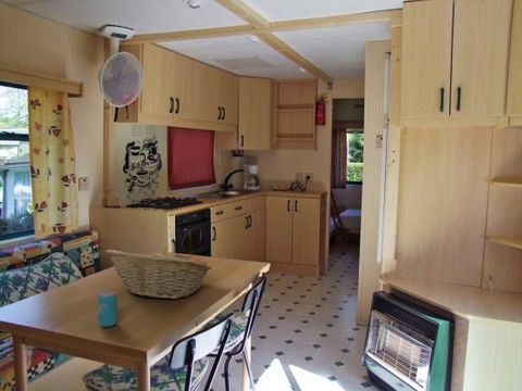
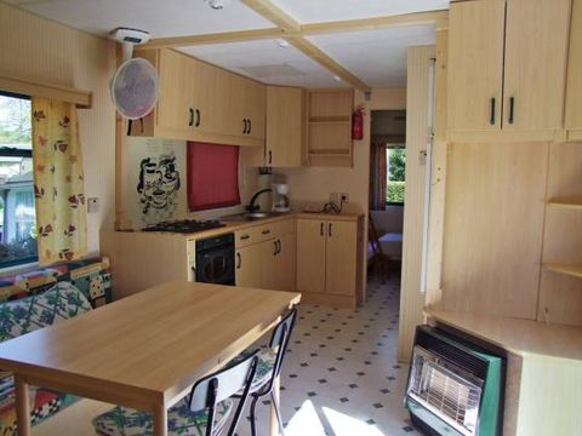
- beverage can [97,290,119,328]
- fruit basket [104,247,213,300]
